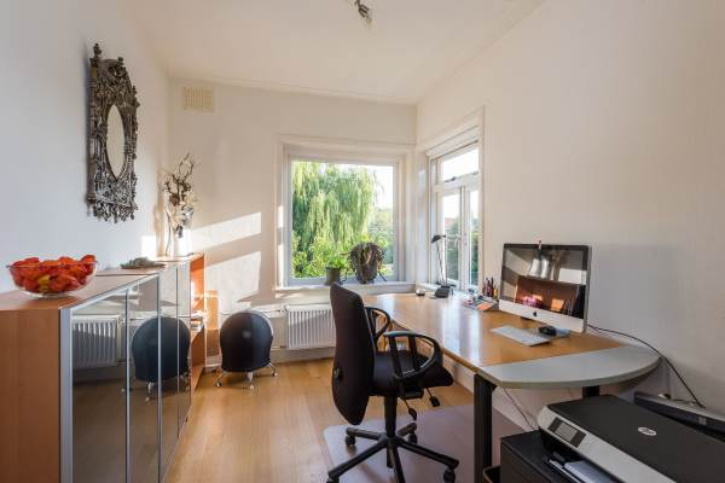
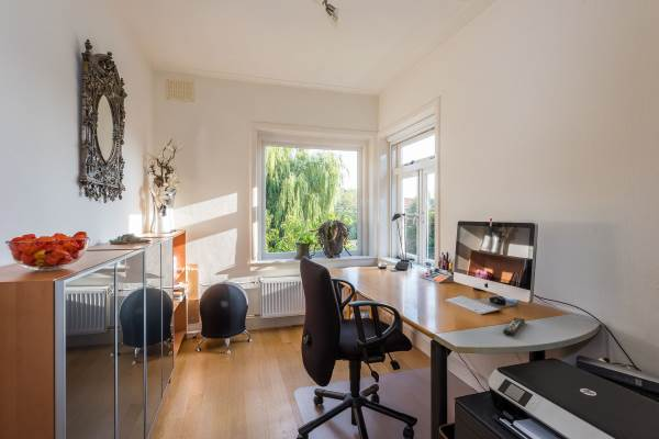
+ remote control [502,316,526,337]
